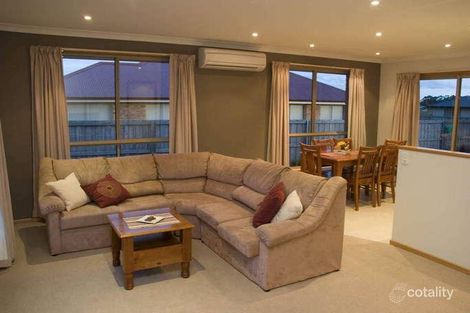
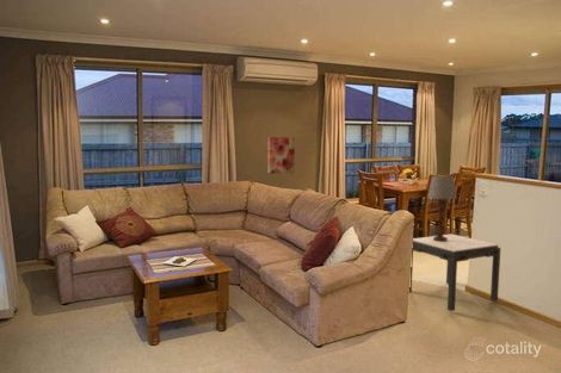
+ table lamp [426,175,458,242]
+ wall art [267,136,296,175]
+ side table [408,232,501,312]
